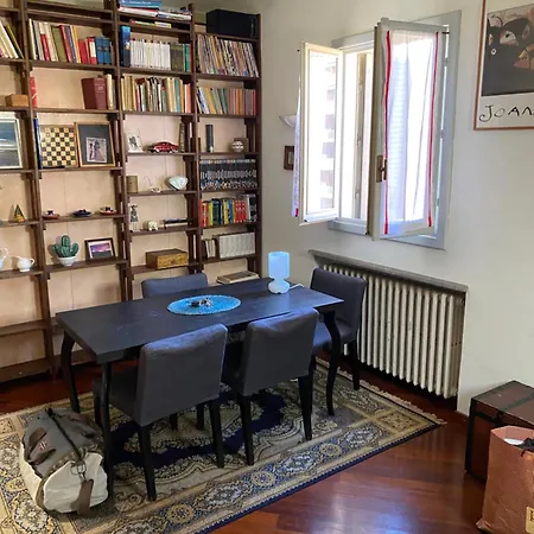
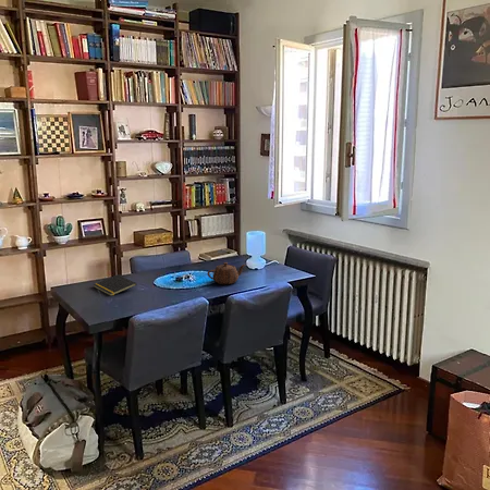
+ notepad [93,273,138,297]
+ teapot [207,261,246,285]
